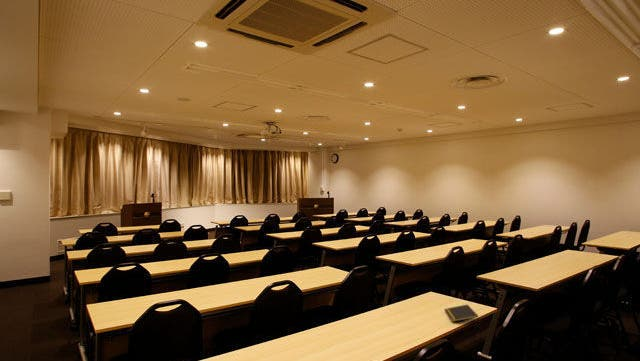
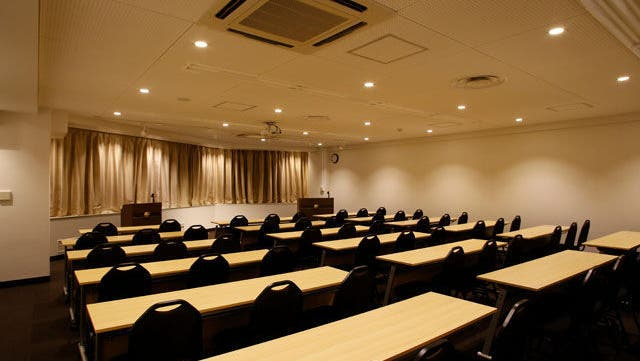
- notepad [444,304,479,323]
